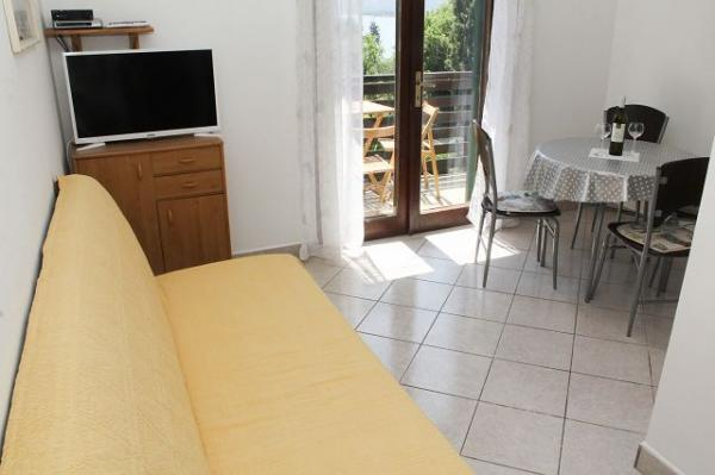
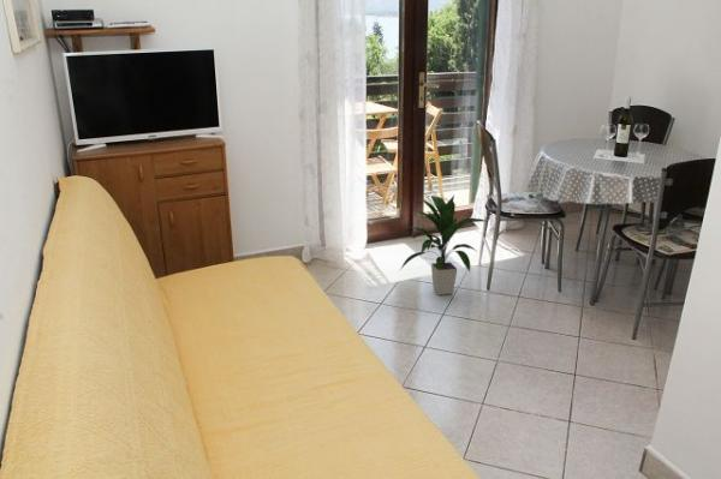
+ indoor plant [399,194,487,297]
